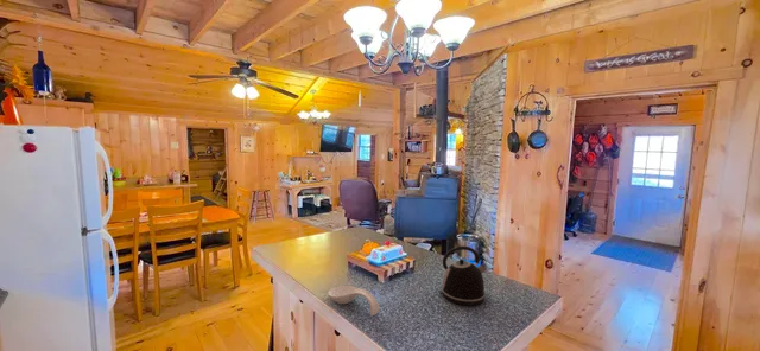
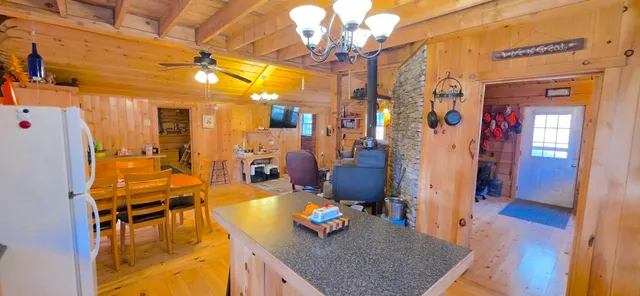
- spoon rest [327,285,381,317]
- kettle [438,245,488,307]
